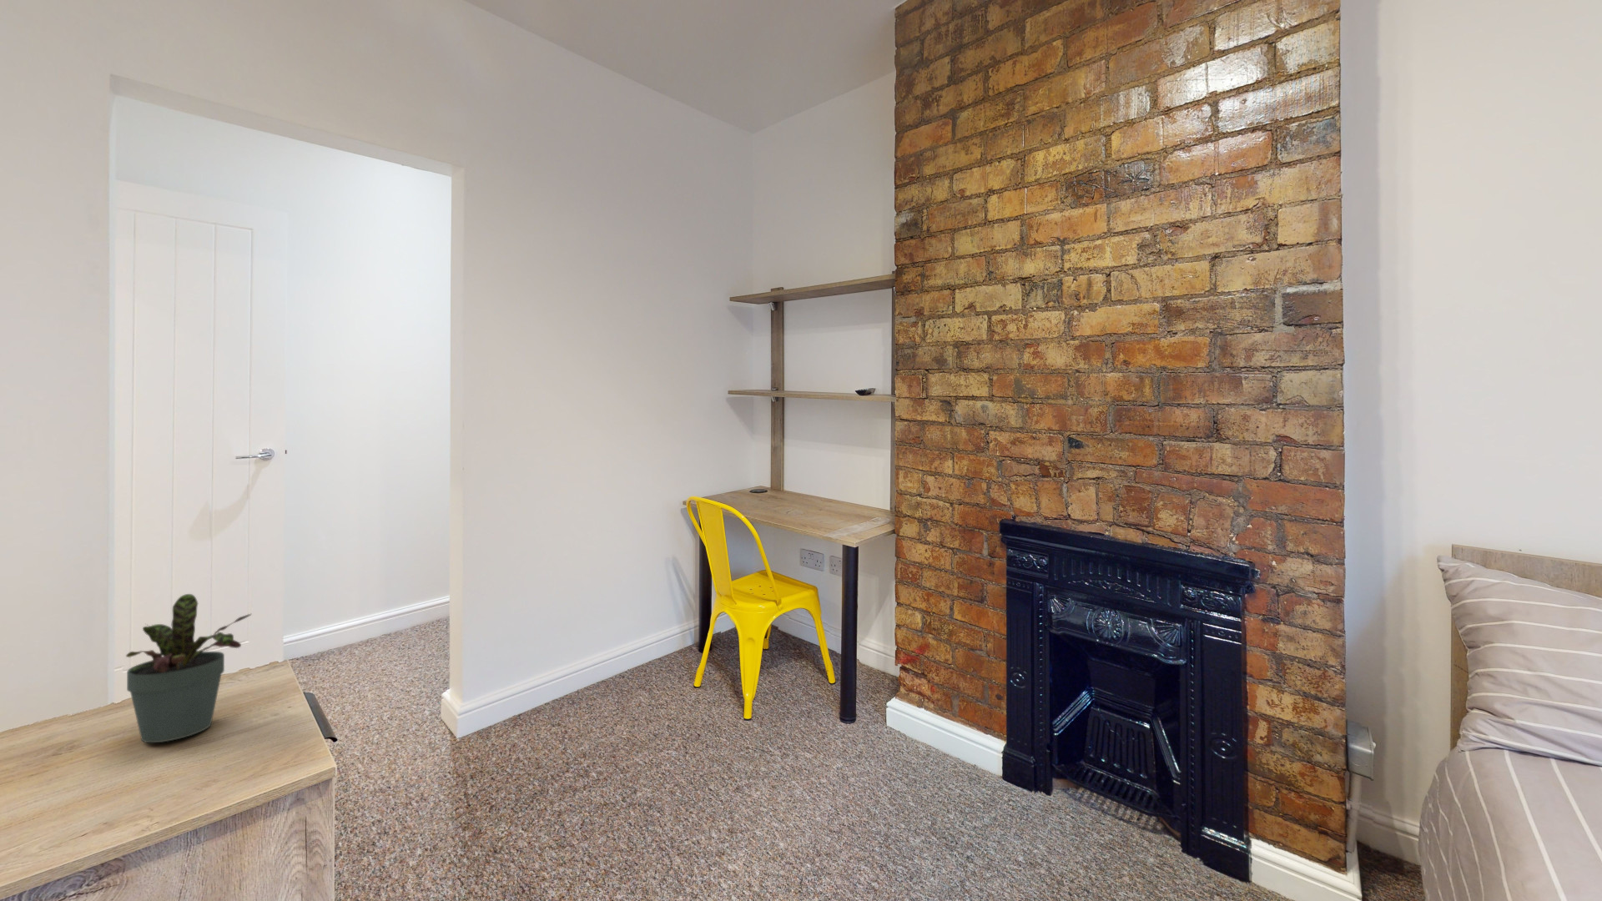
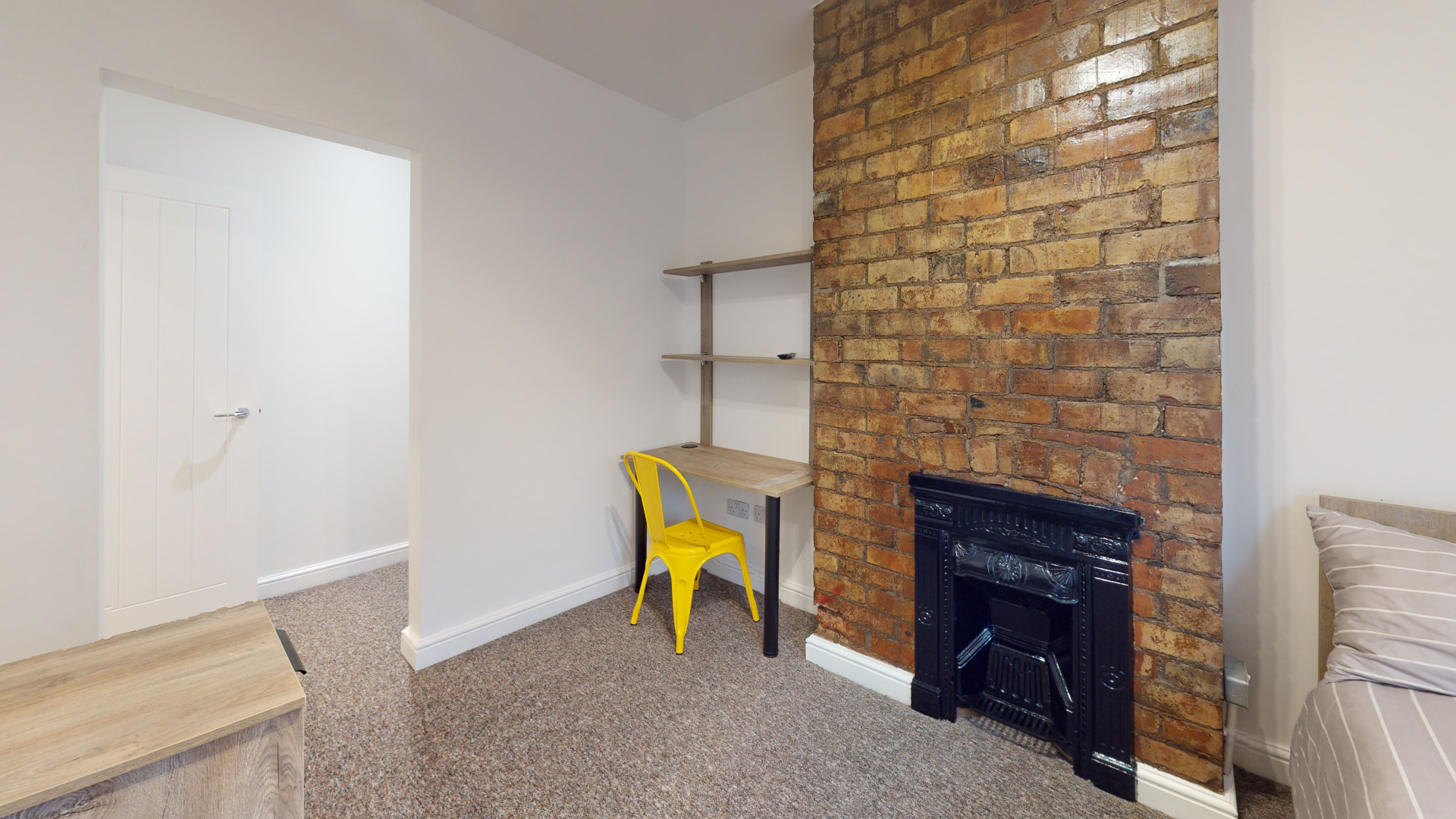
- potted plant [125,593,253,744]
